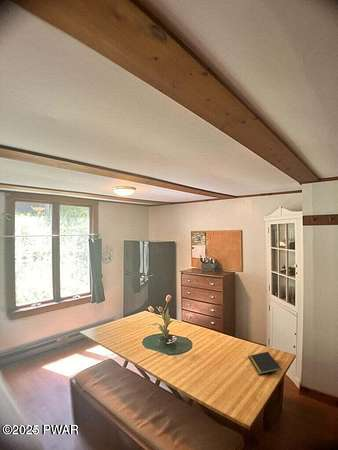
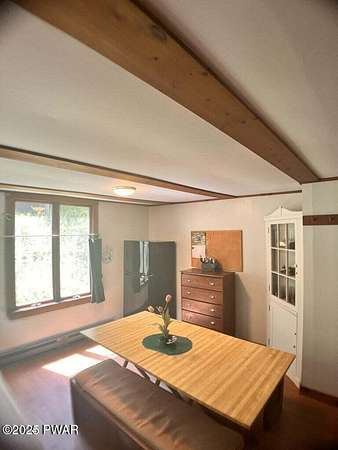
- notepad [247,351,282,375]
